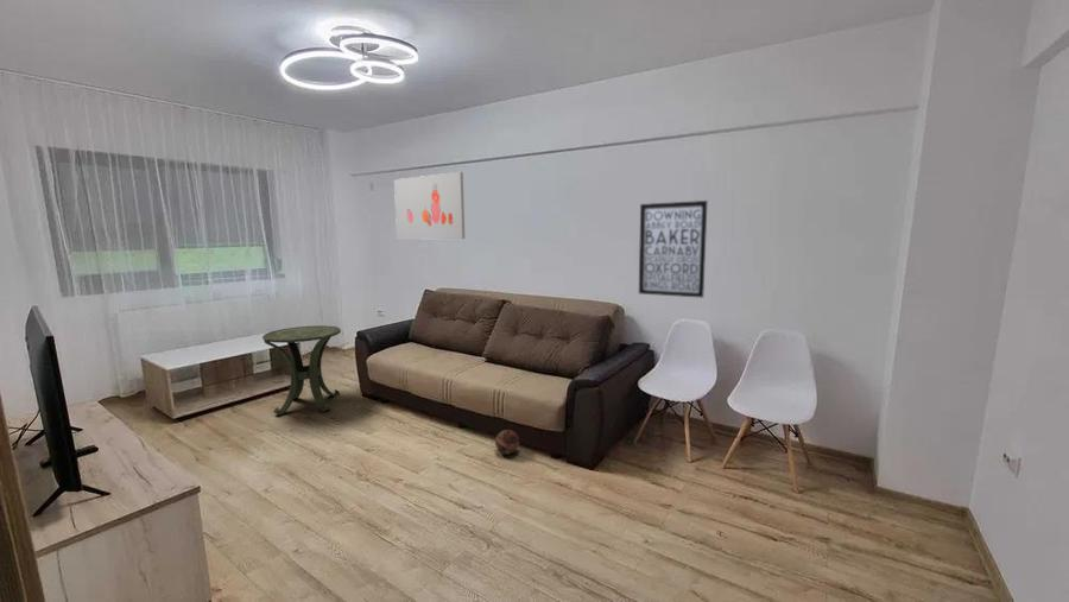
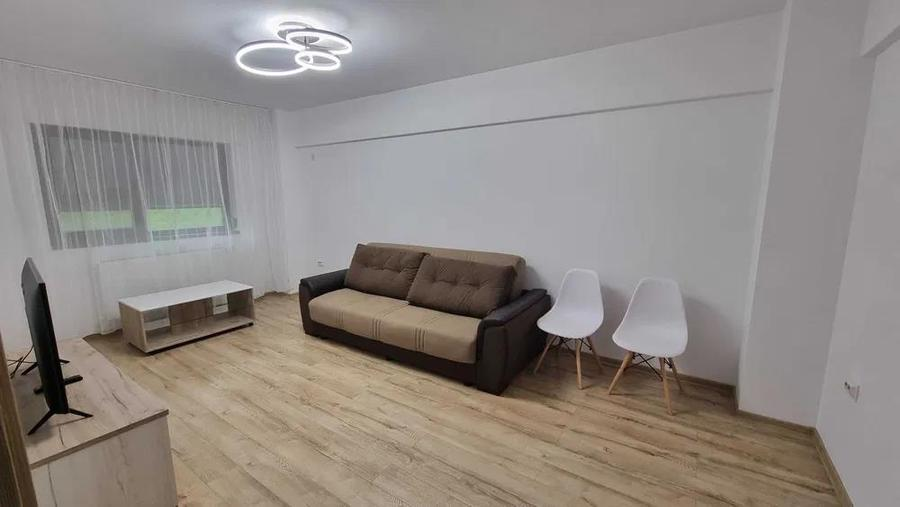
- wall art [638,199,709,299]
- side table [261,324,342,416]
- wall art [393,171,466,241]
- decorative ball [494,429,520,456]
